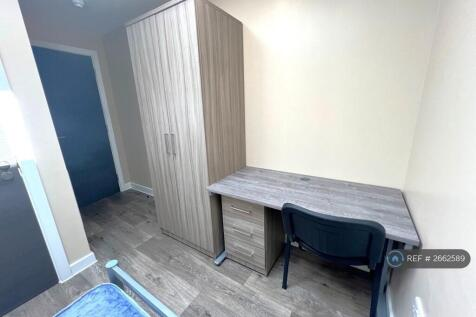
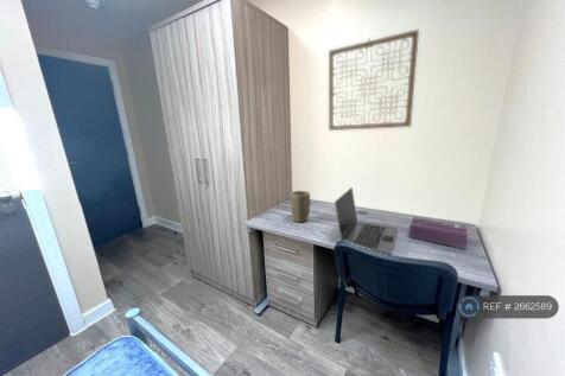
+ plant pot [290,190,311,223]
+ tissue box [408,215,469,250]
+ wall art [328,28,420,132]
+ laptop [334,186,399,255]
